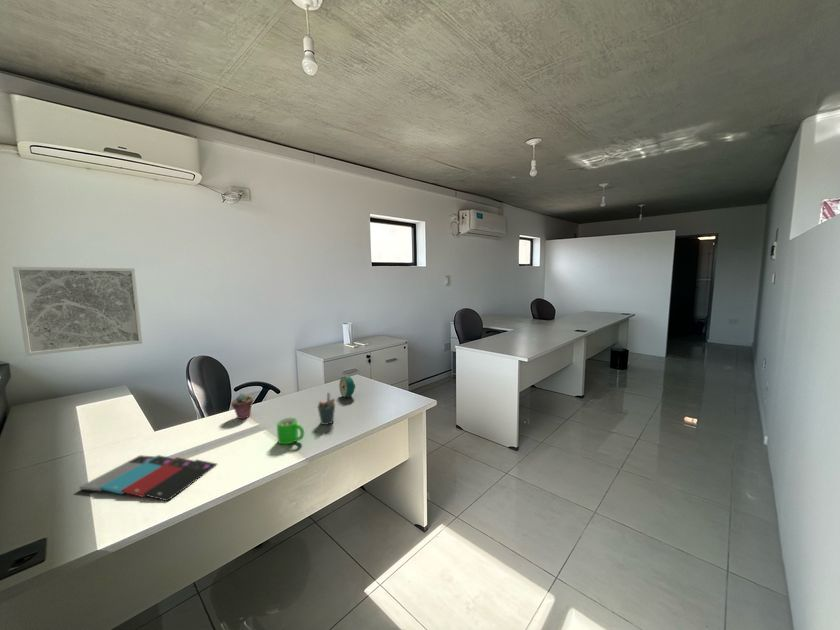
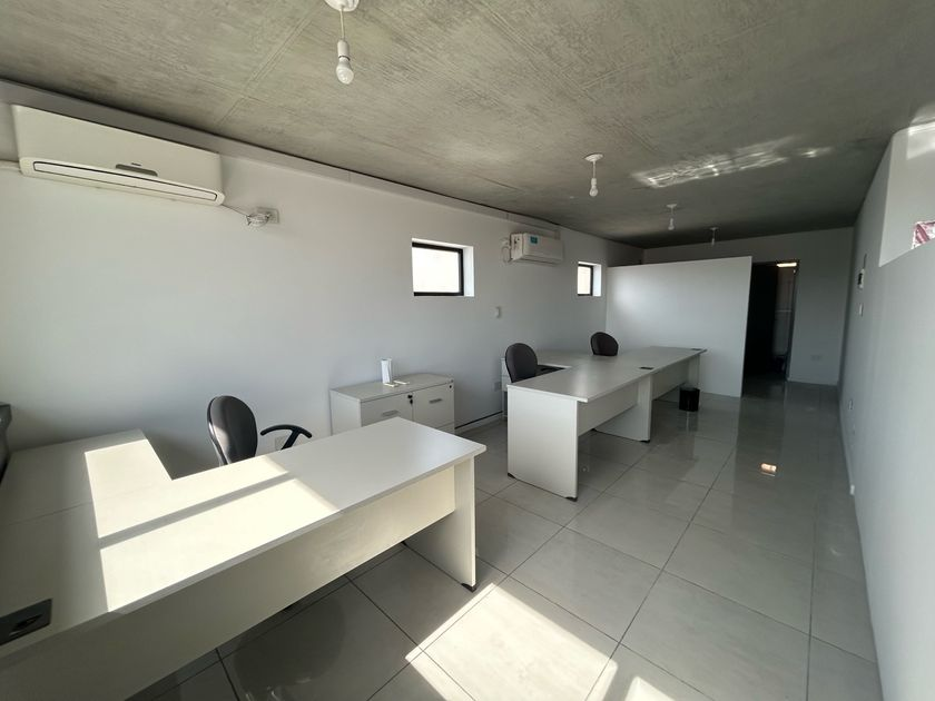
- alarm clock [339,375,357,400]
- potted succulent [230,392,254,420]
- mug [276,417,305,446]
- wall art [12,266,144,357]
- smartphone [78,454,219,502]
- pen holder [317,392,336,426]
